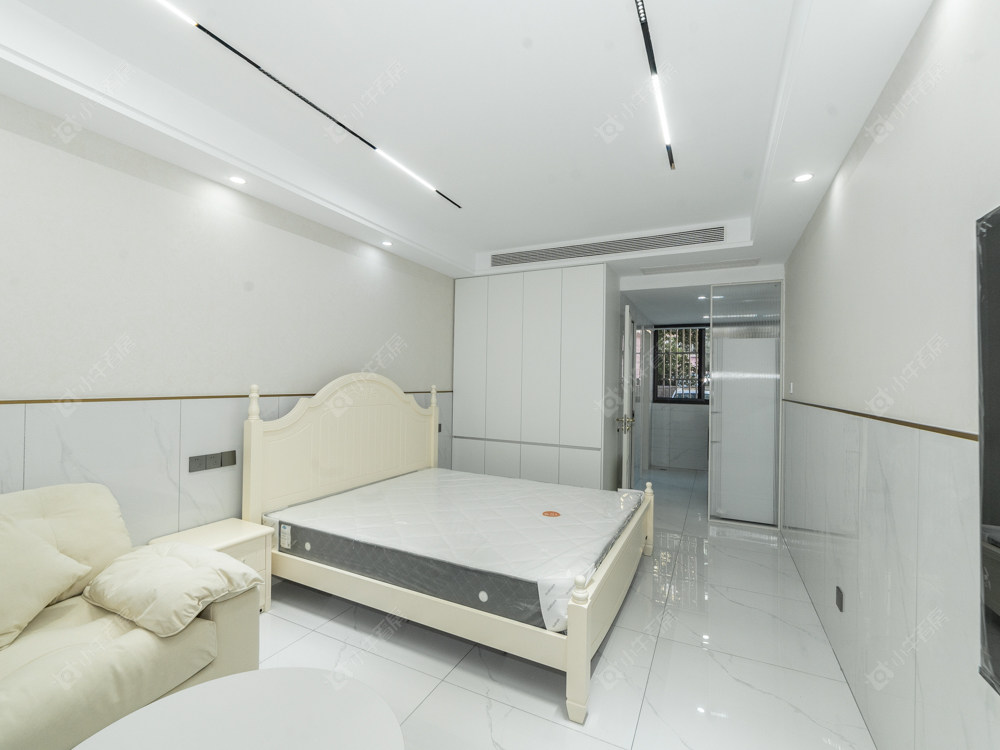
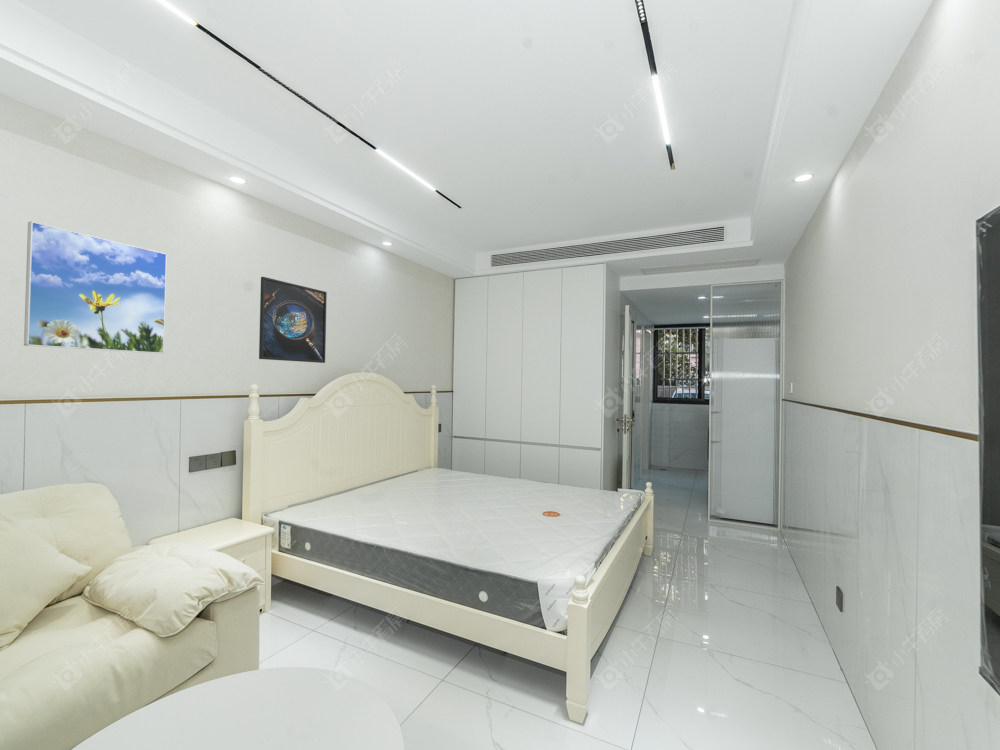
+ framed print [258,276,328,364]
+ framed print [23,220,168,355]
